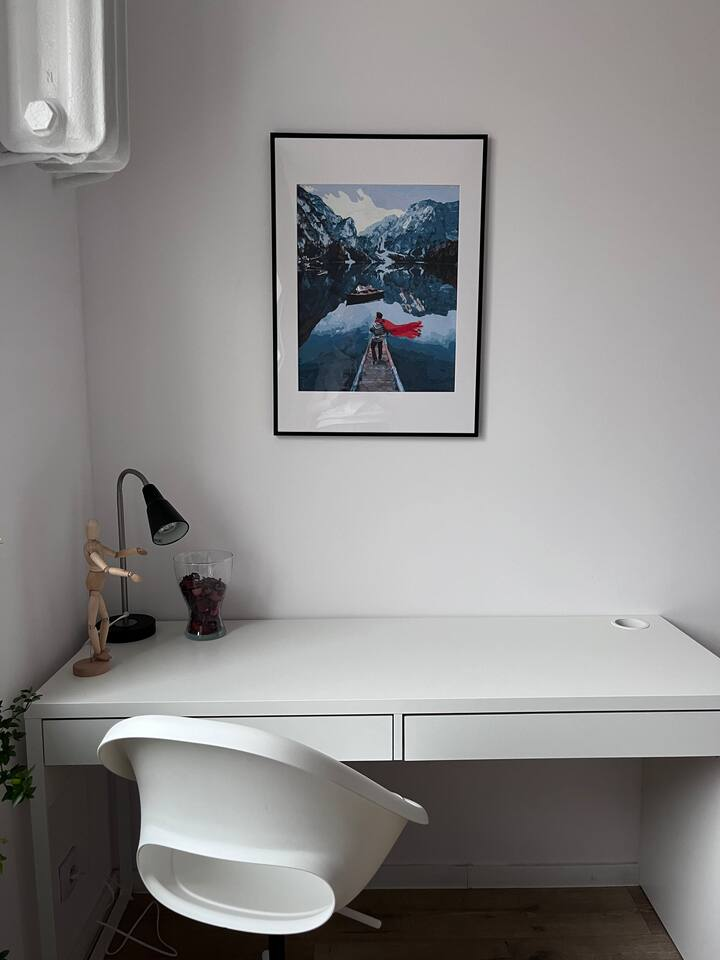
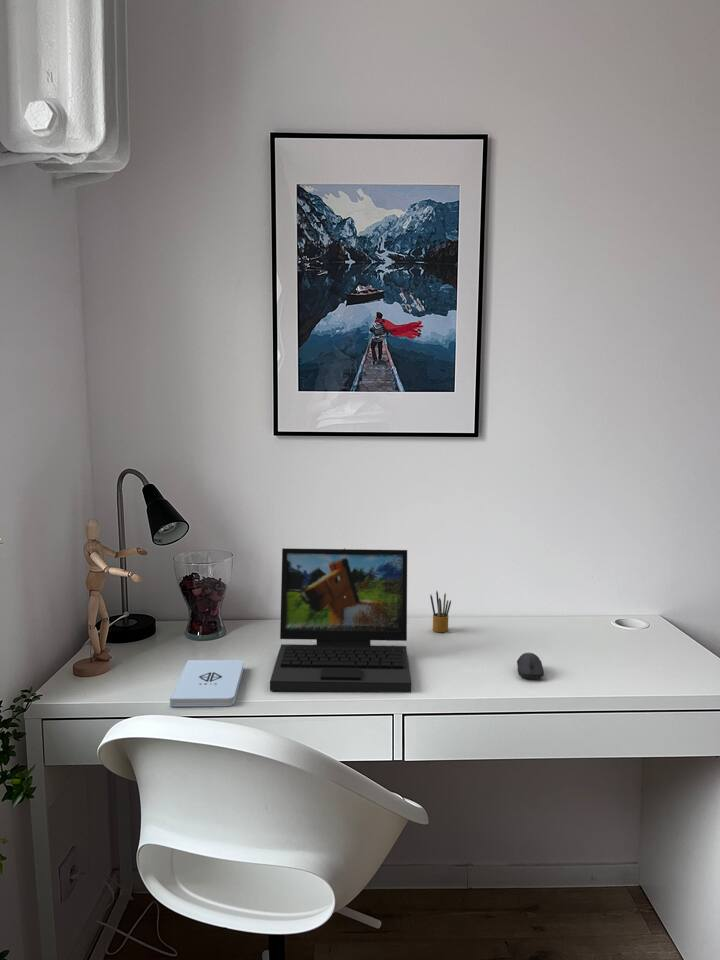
+ computer mouse [516,652,545,680]
+ pencil box [429,590,452,633]
+ notepad [169,659,245,708]
+ laptop [269,547,412,693]
